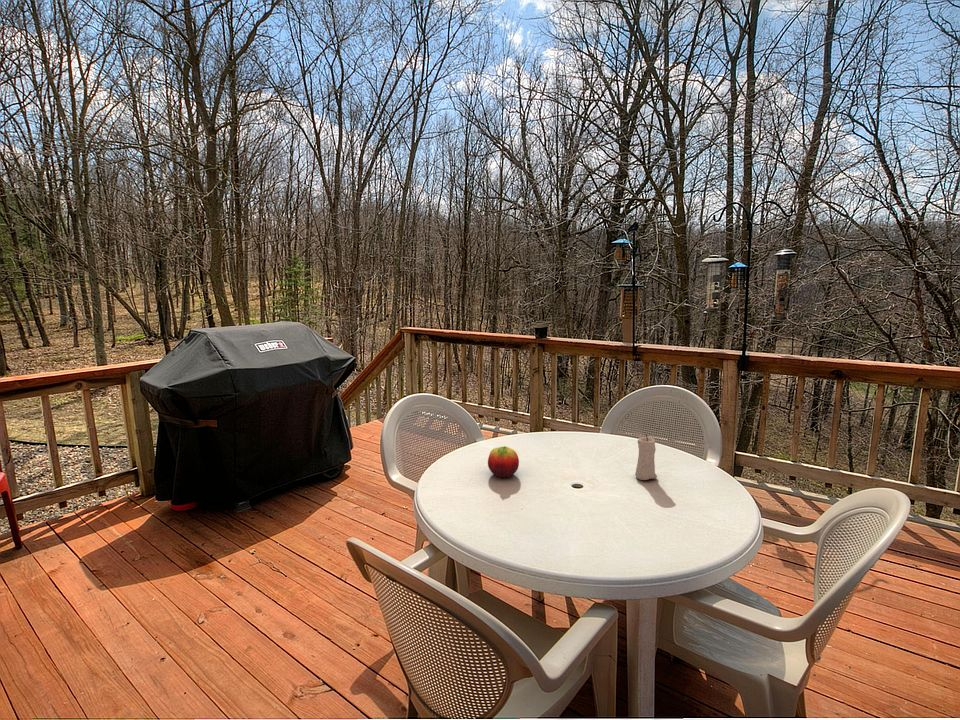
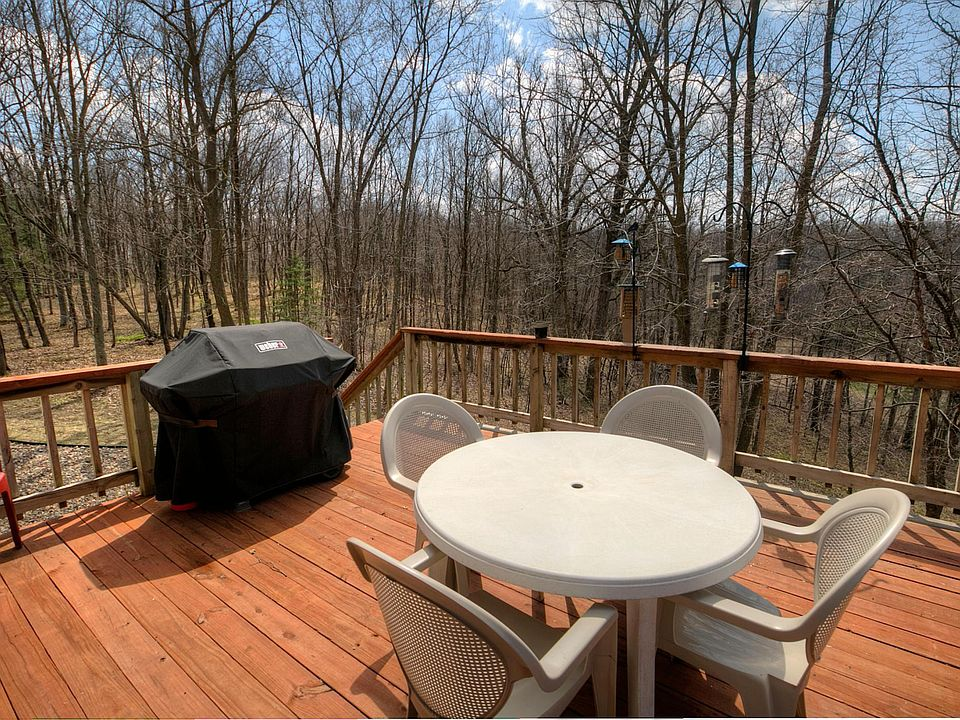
- fruit [487,445,520,478]
- candle [634,434,658,481]
